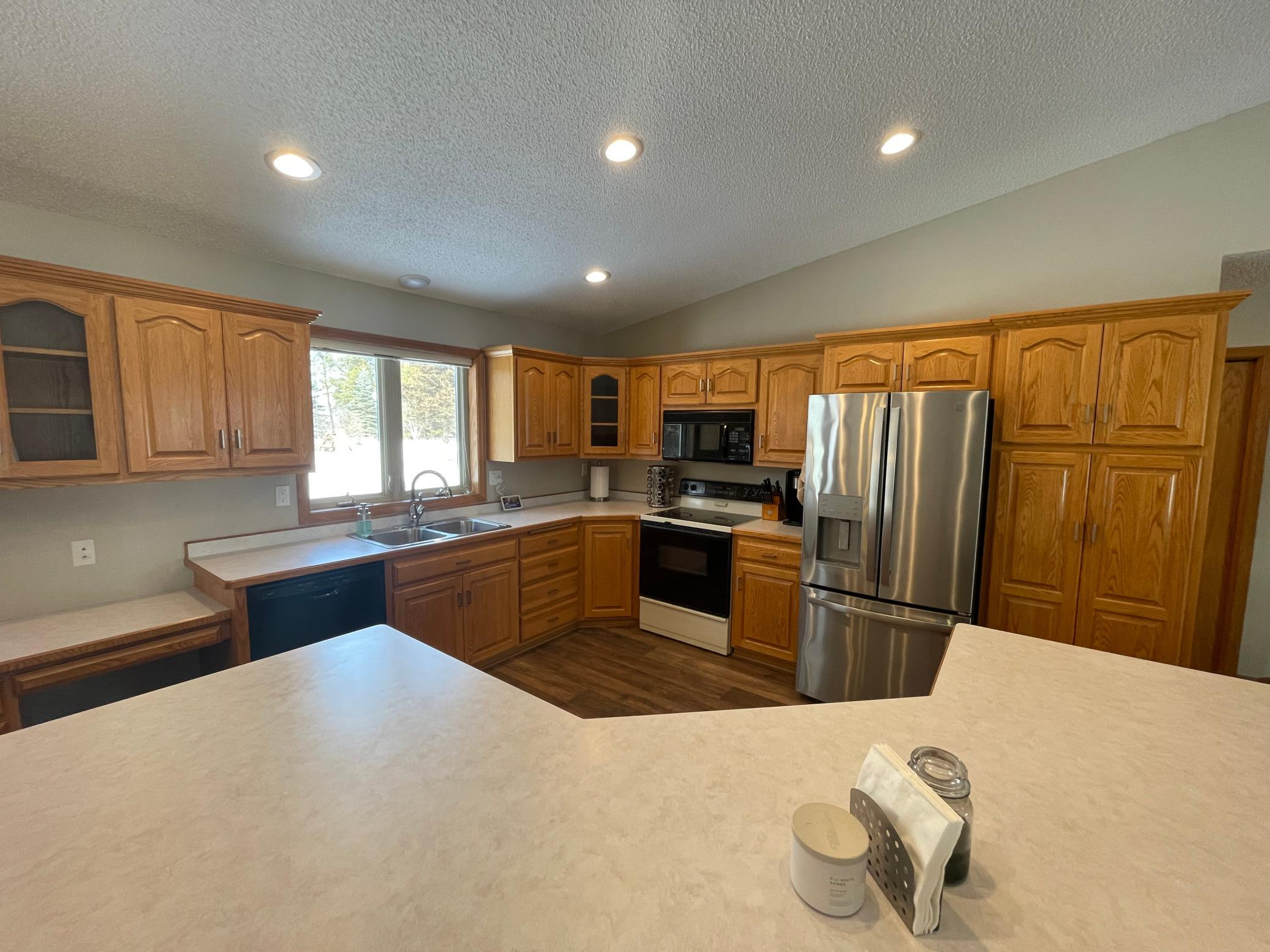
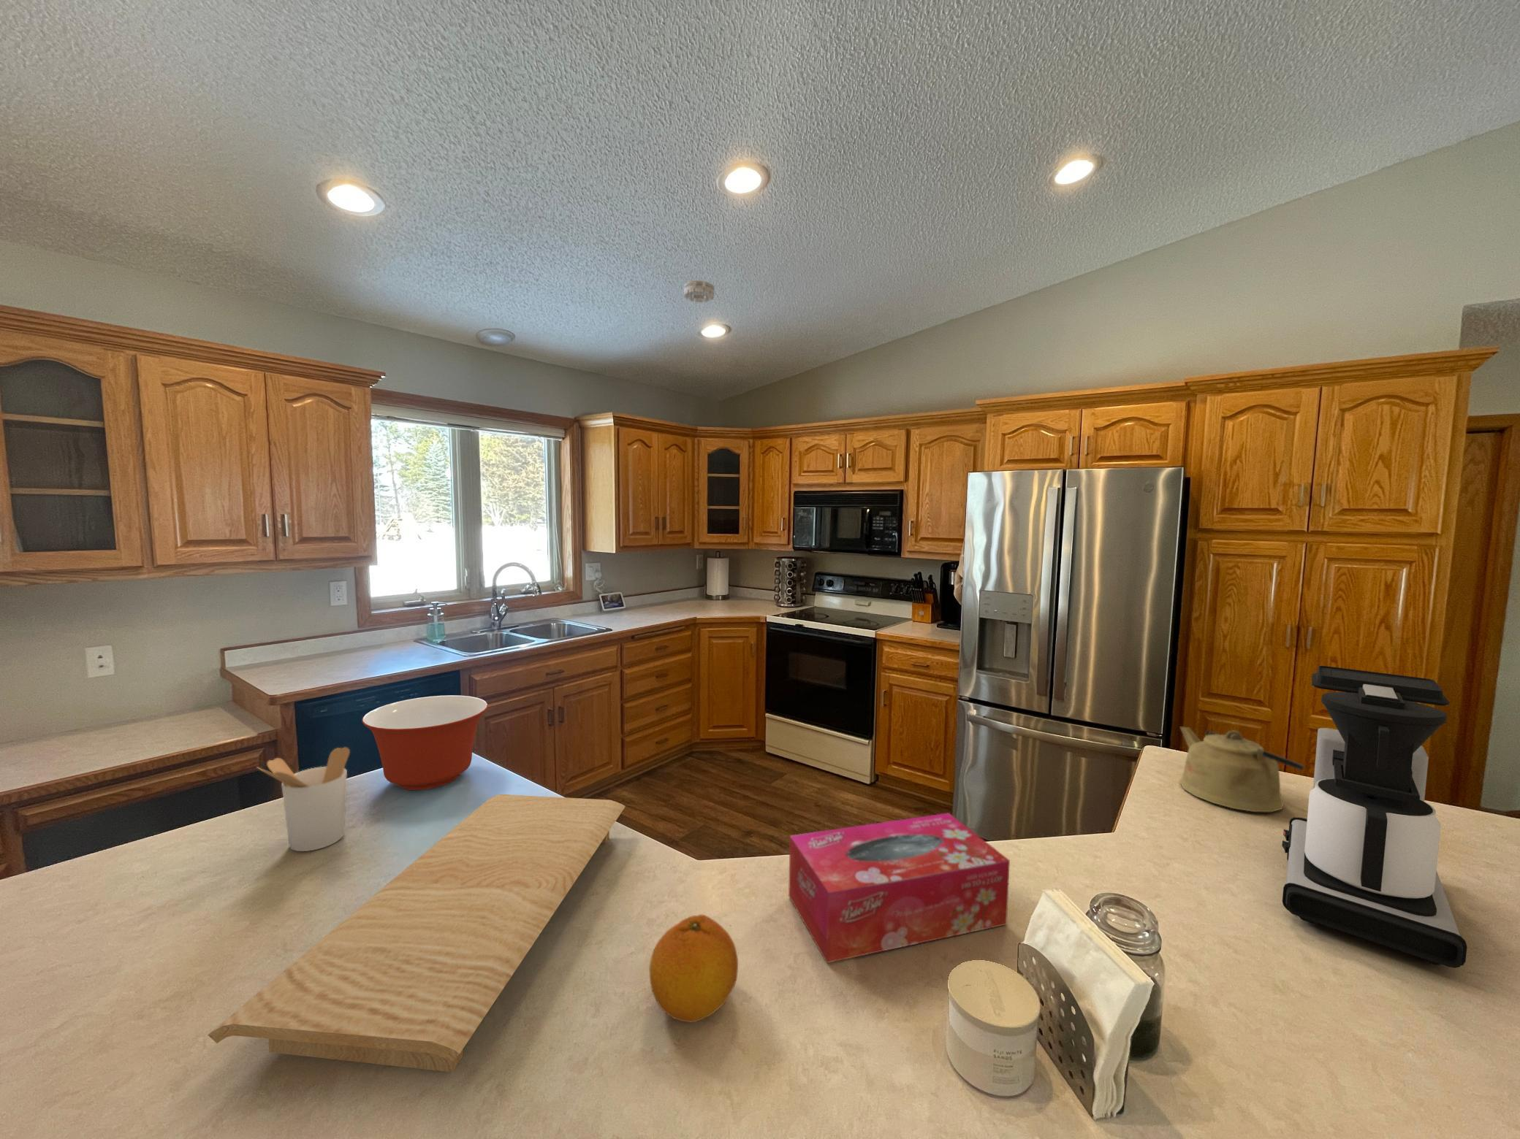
+ utensil holder [256,747,351,852]
+ kettle [1179,726,1305,812]
+ tissue box [788,812,1010,964]
+ smoke detector [683,280,716,303]
+ cutting board [207,793,626,1073]
+ mixing bowl [361,694,488,791]
+ fruit [649,914,738,1023]
+ coffee maker [1281,665,1467,969]
